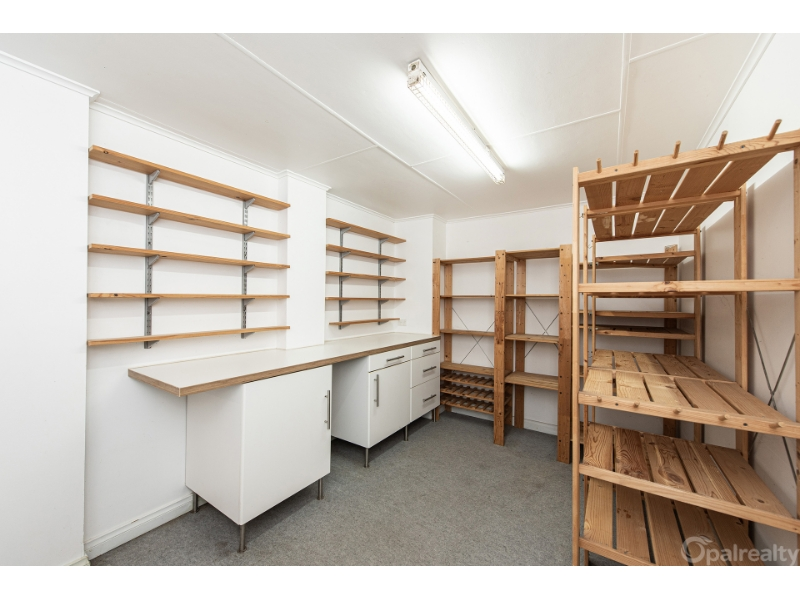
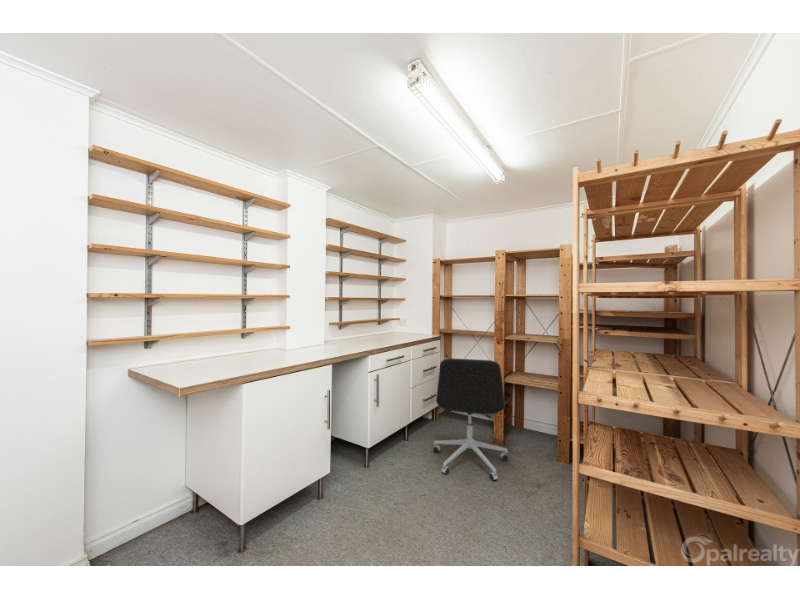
+ office chair [432,357,509,482]
